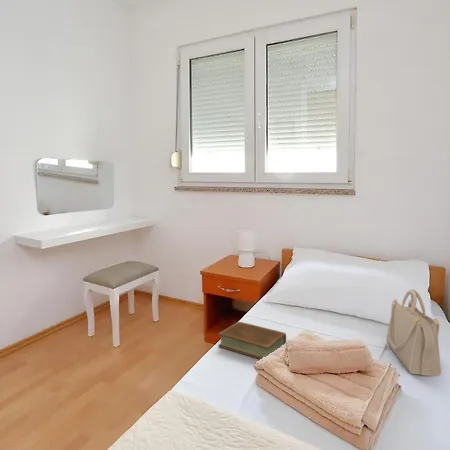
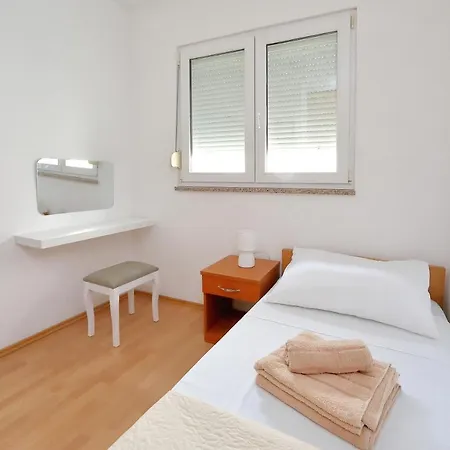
- handbag [386,288,442,377]
- book [217,321,287,360]
